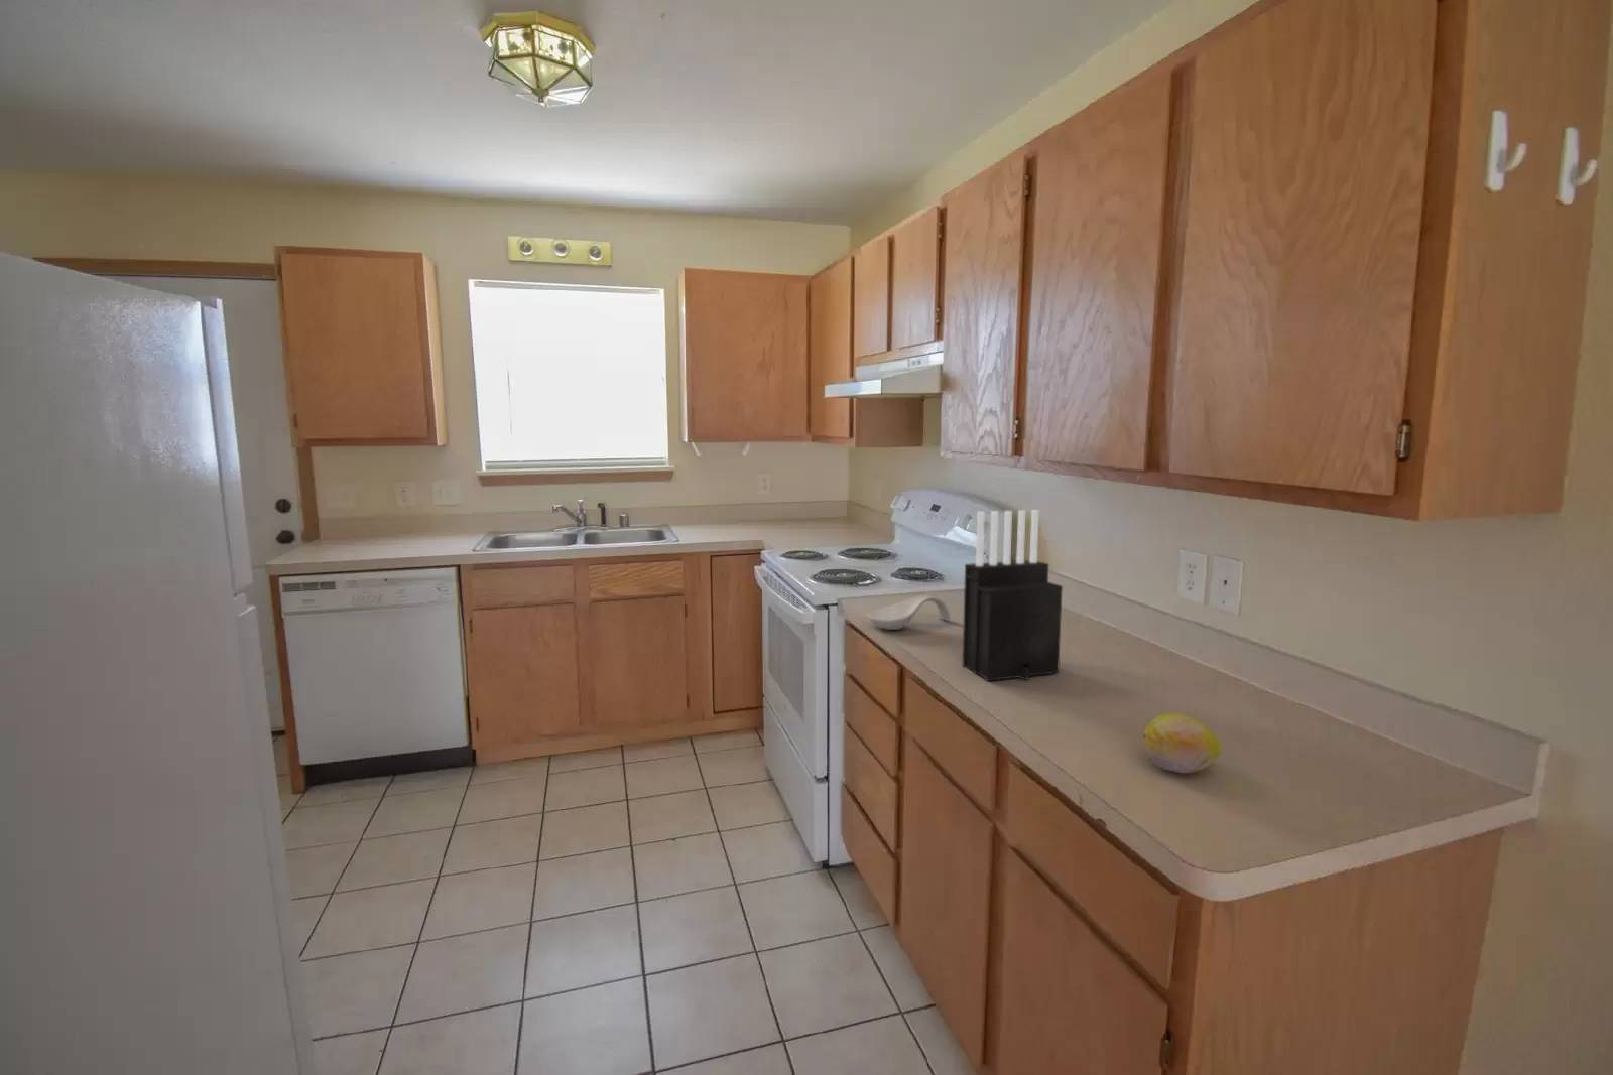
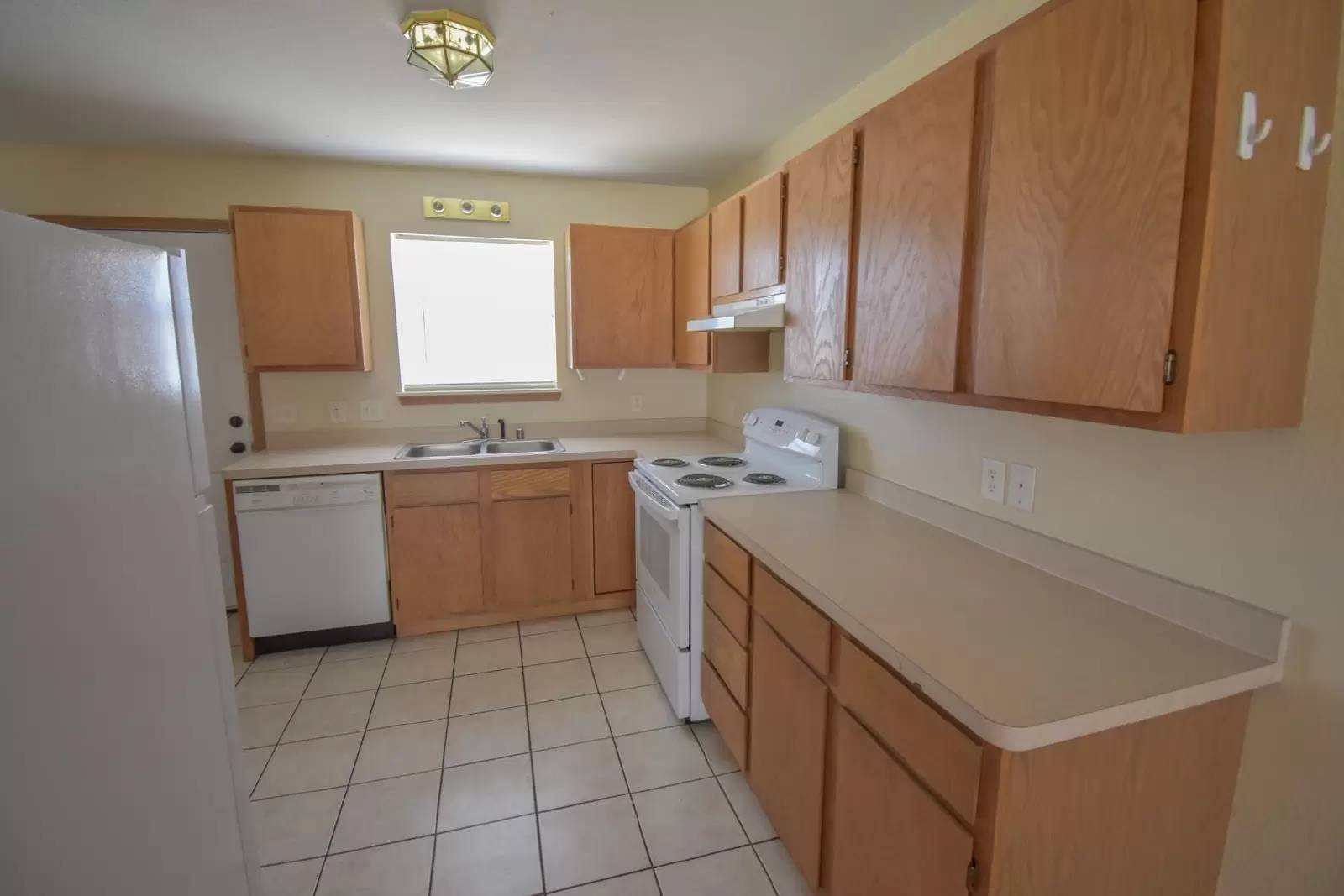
- fruit [1141,713,1223,775]
- spoon rest [867,594,951,631]
- knife block [961,509,1063,683]
